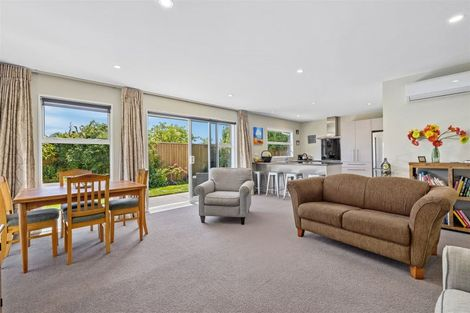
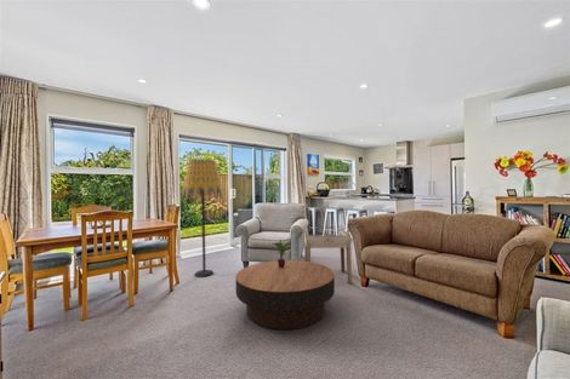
+ side table [303,229,353,285]
+ floor lamp [181,159,224,278]
+ coffee table [234,259,336,331]
+ potted plant [269,239,293,268]
